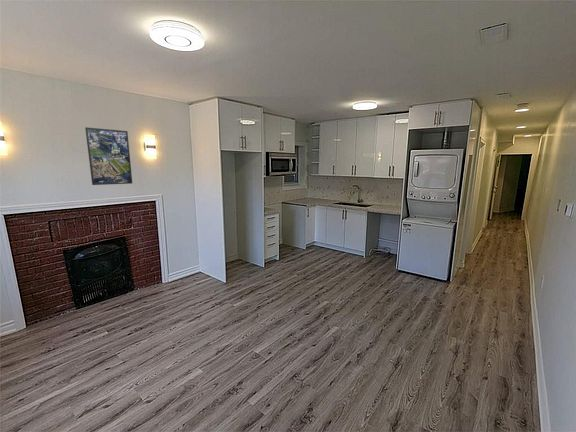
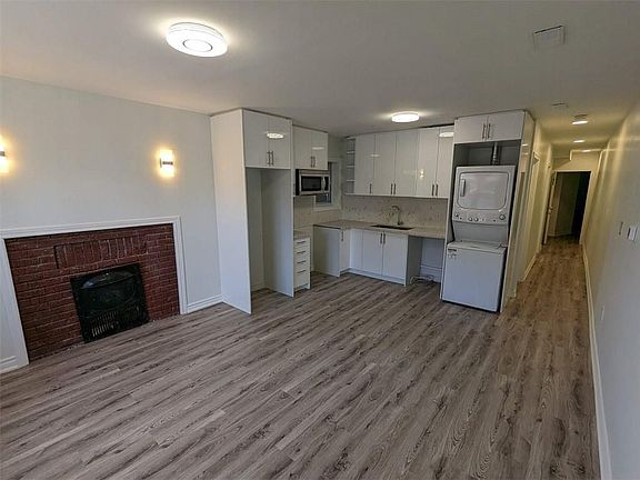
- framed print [85,126,133,186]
